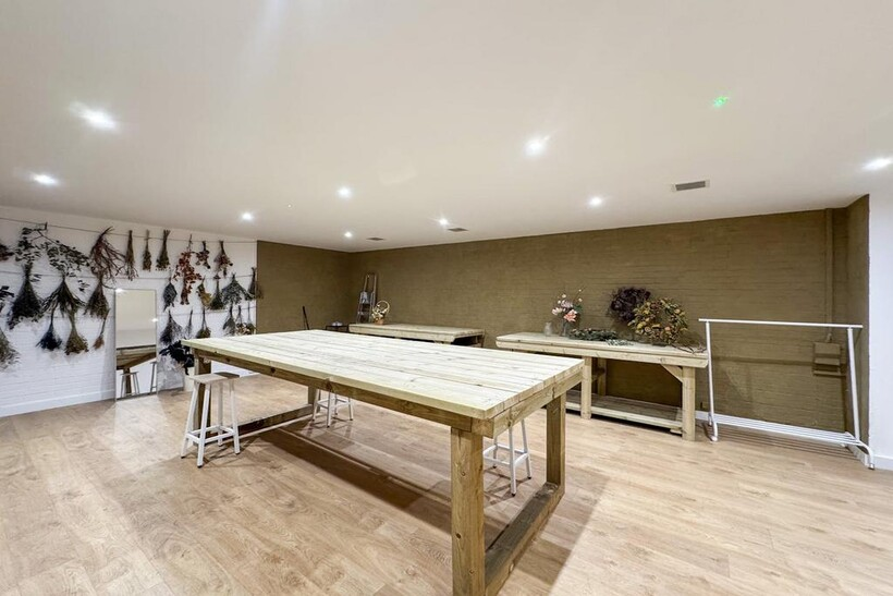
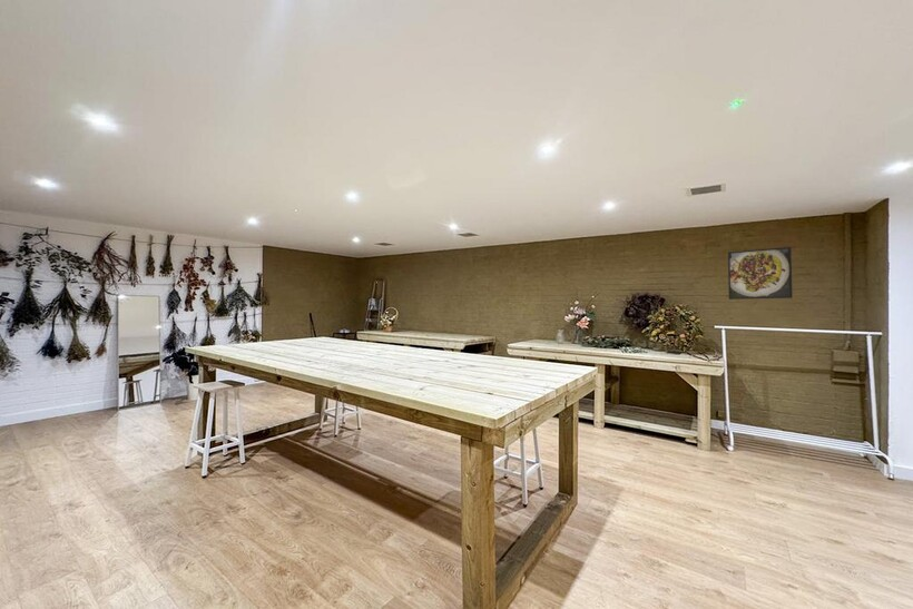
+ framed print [727,246,794,301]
